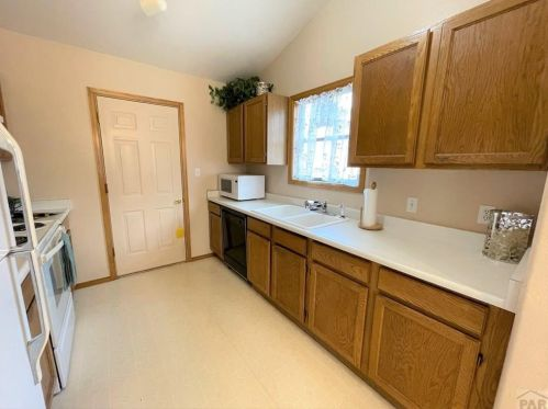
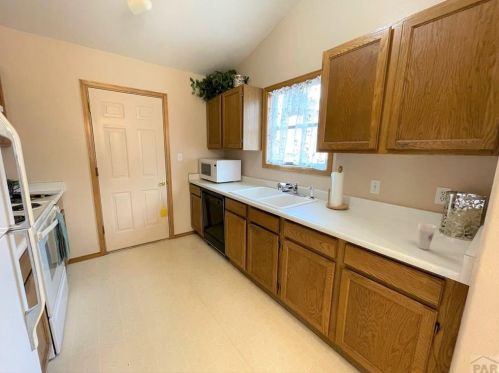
+ cup [417,222,437,251]
